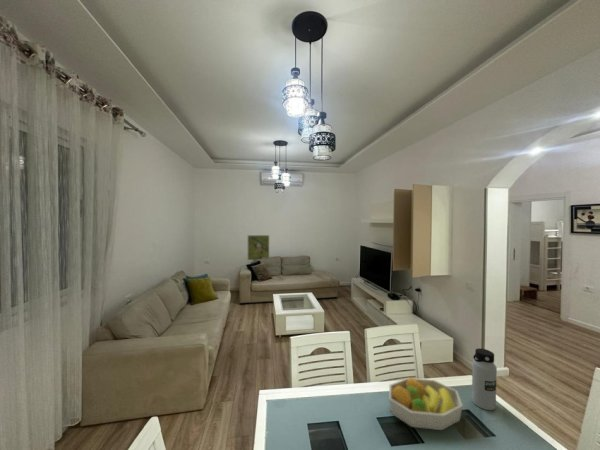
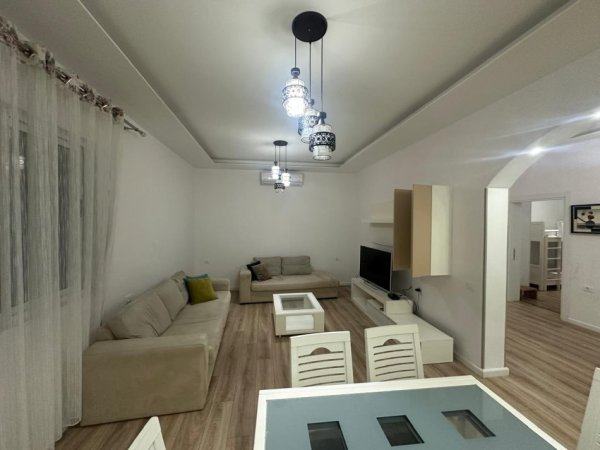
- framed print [247,234,270,261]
- water bottle [471,347,498,411]
- fruit bowl [388,376,464,431]
